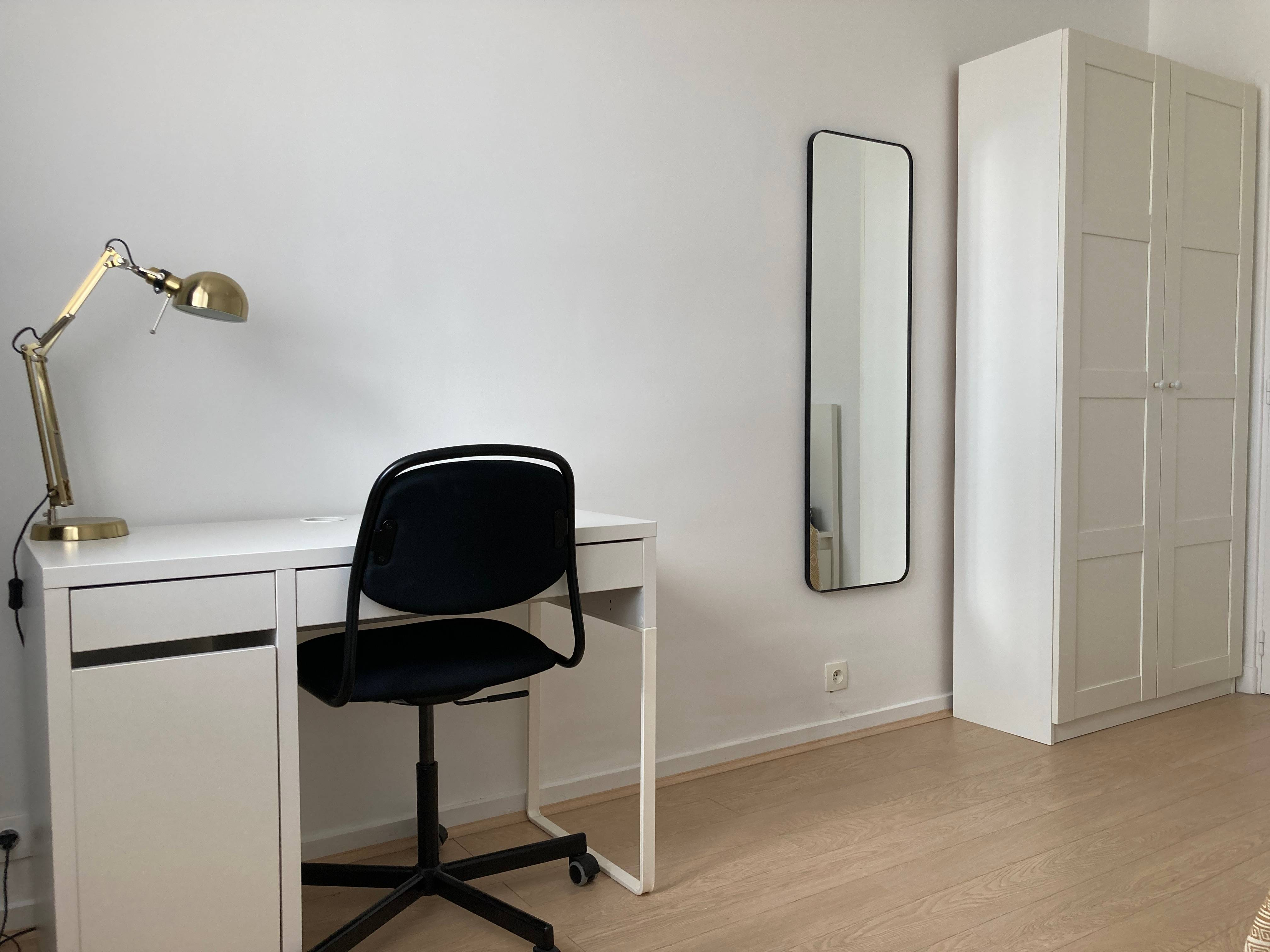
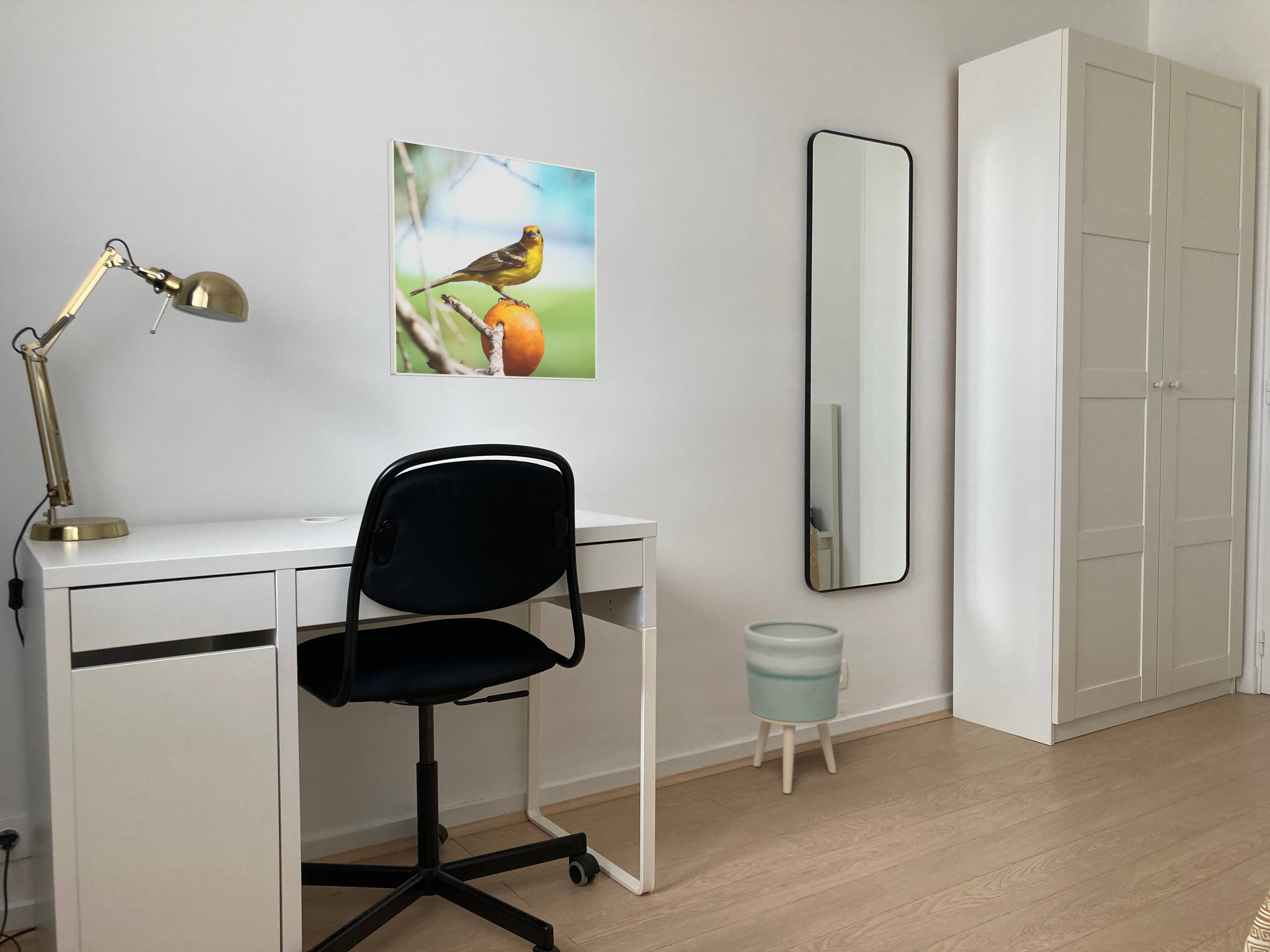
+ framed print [387,138,597,381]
+ planter [743,619,844,794]
